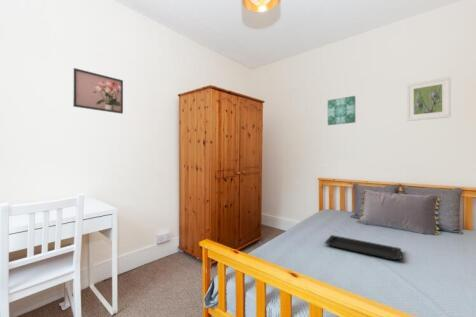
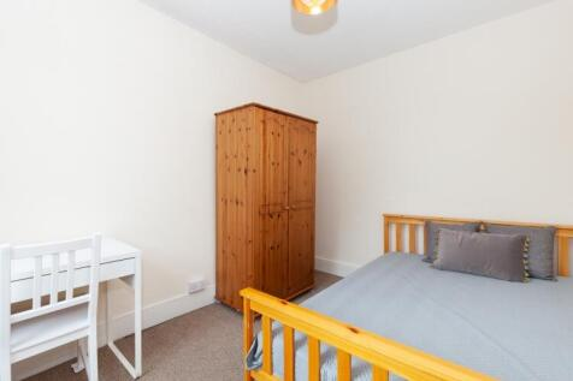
- wall art [327,95,356,126]
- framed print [405,76,452,122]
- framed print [72,67,124,115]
- serving tray [324,234,403,261]
